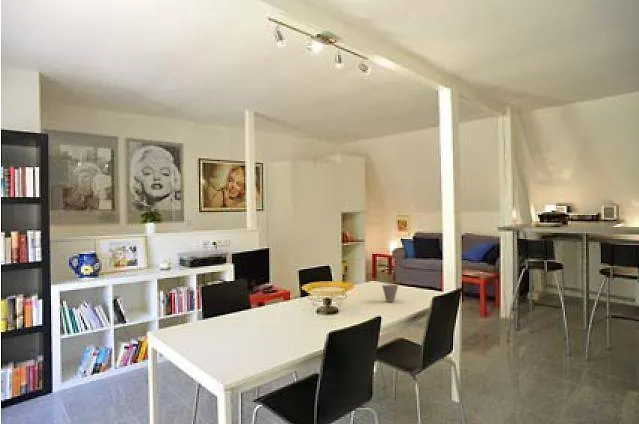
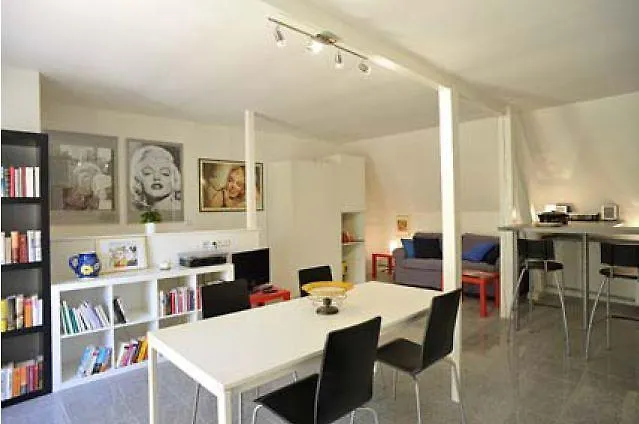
- cup [381,283,399,303]
